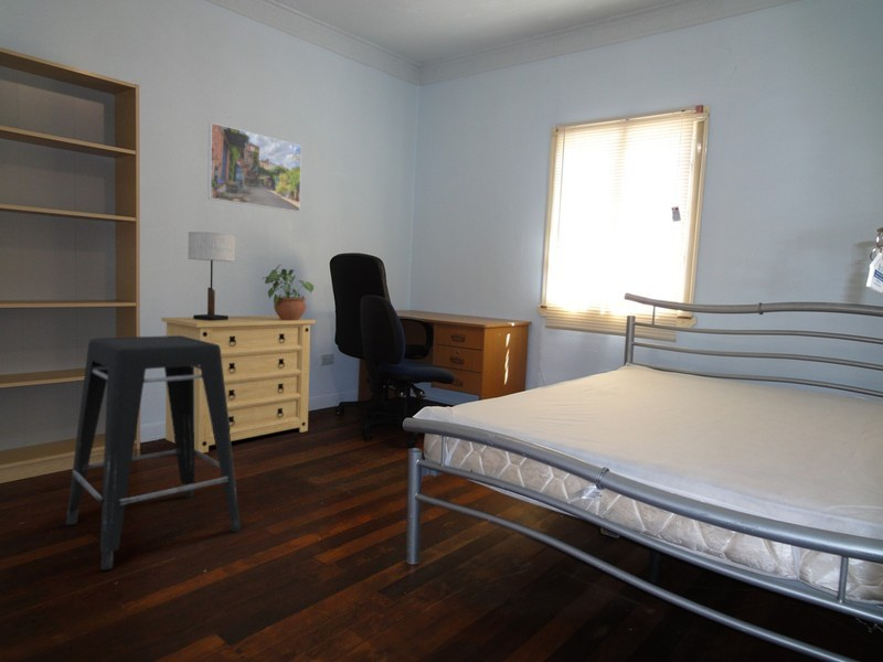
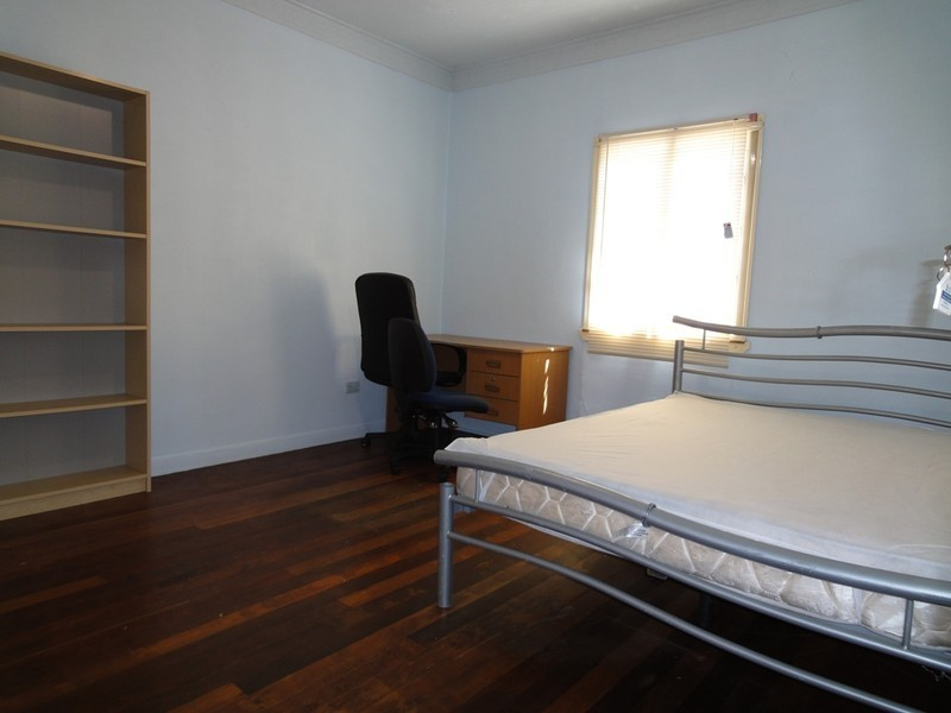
- table lamp [187,231,236,321]
- potted plant [263,264,315,320]
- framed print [206,121,302,213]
- stool [65,334,242,572]
- dresser [160,314,317,453]
